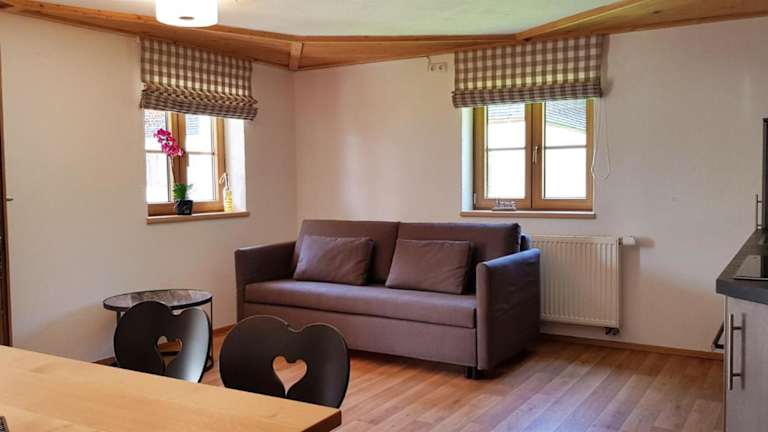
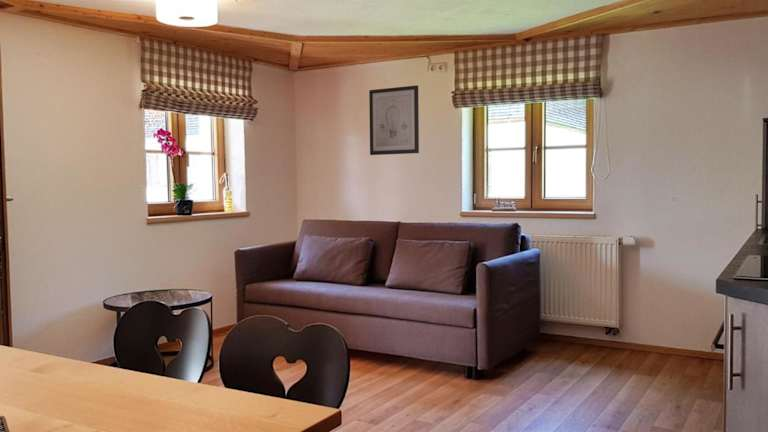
+ wall art [368,84,420,156]
